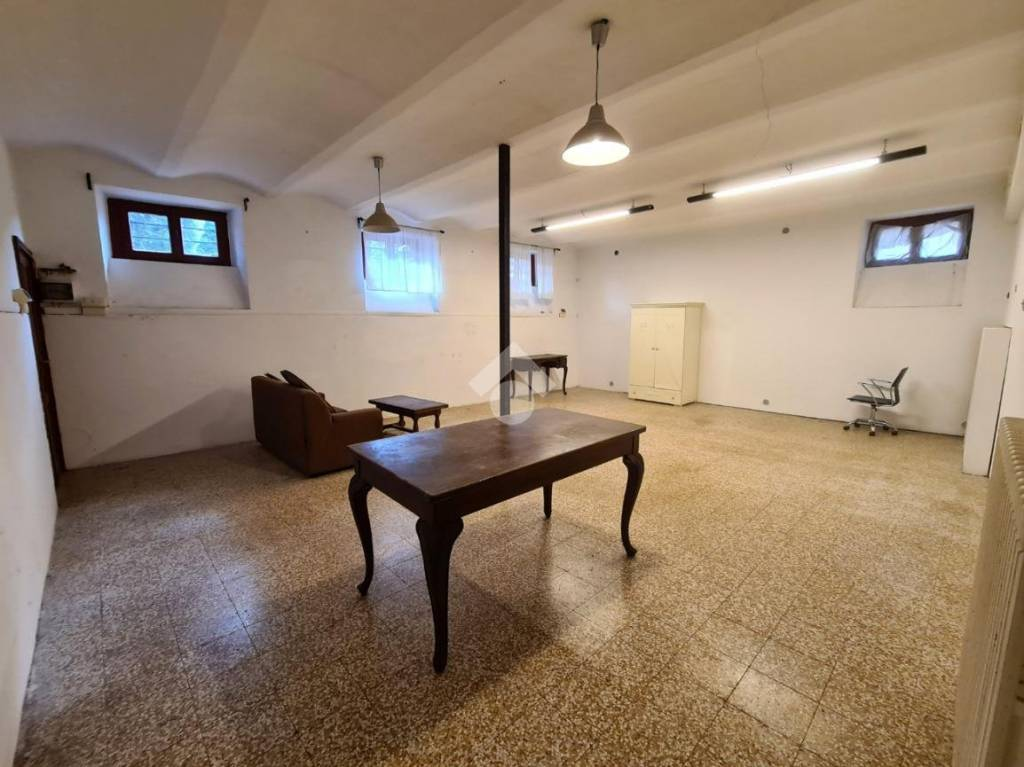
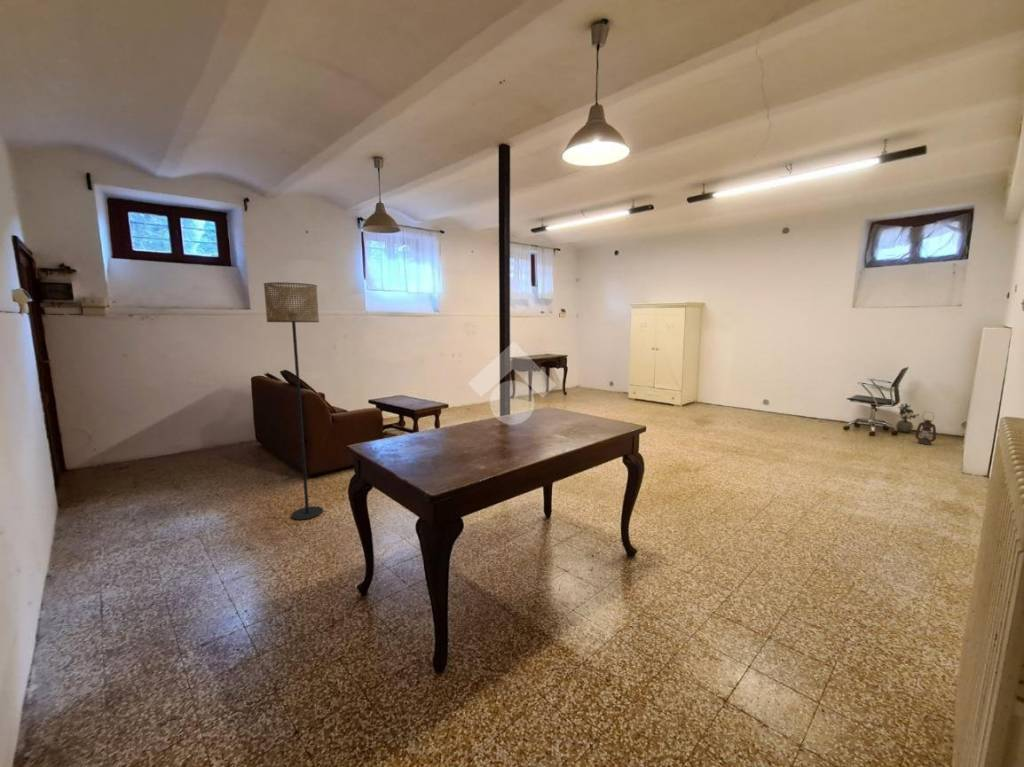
+ floor lamp [263,281,324,521]
+ potted plant [895,402,921,434]
+ lantern [914,411,937,446]
